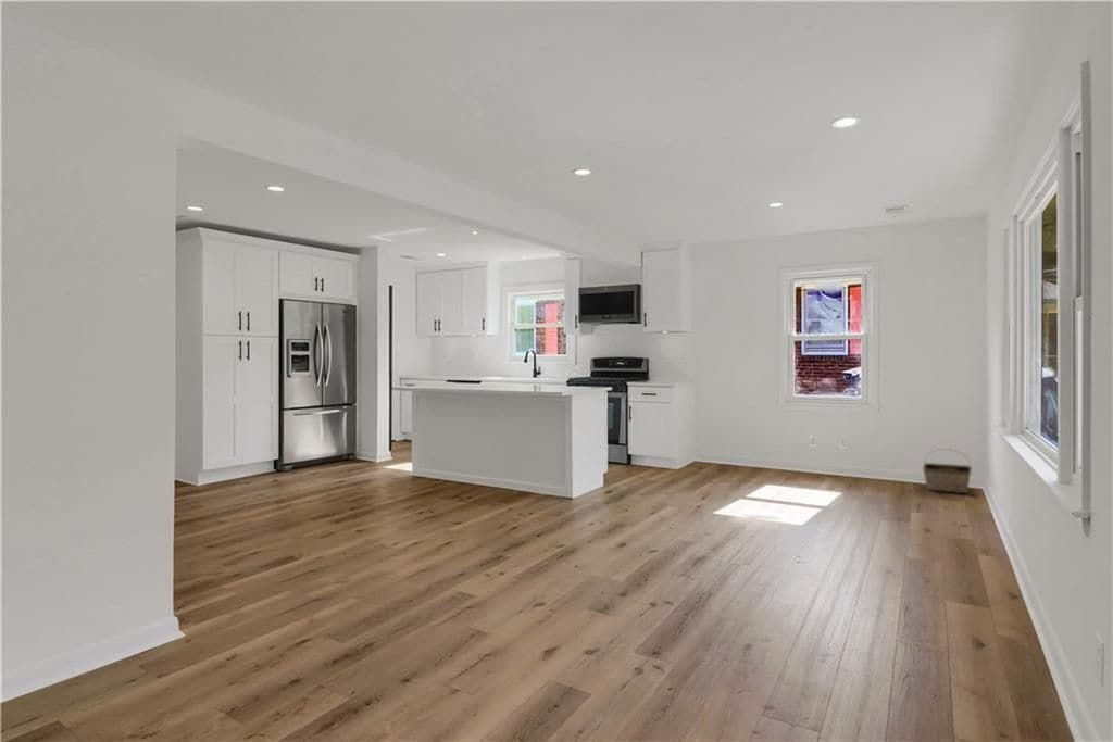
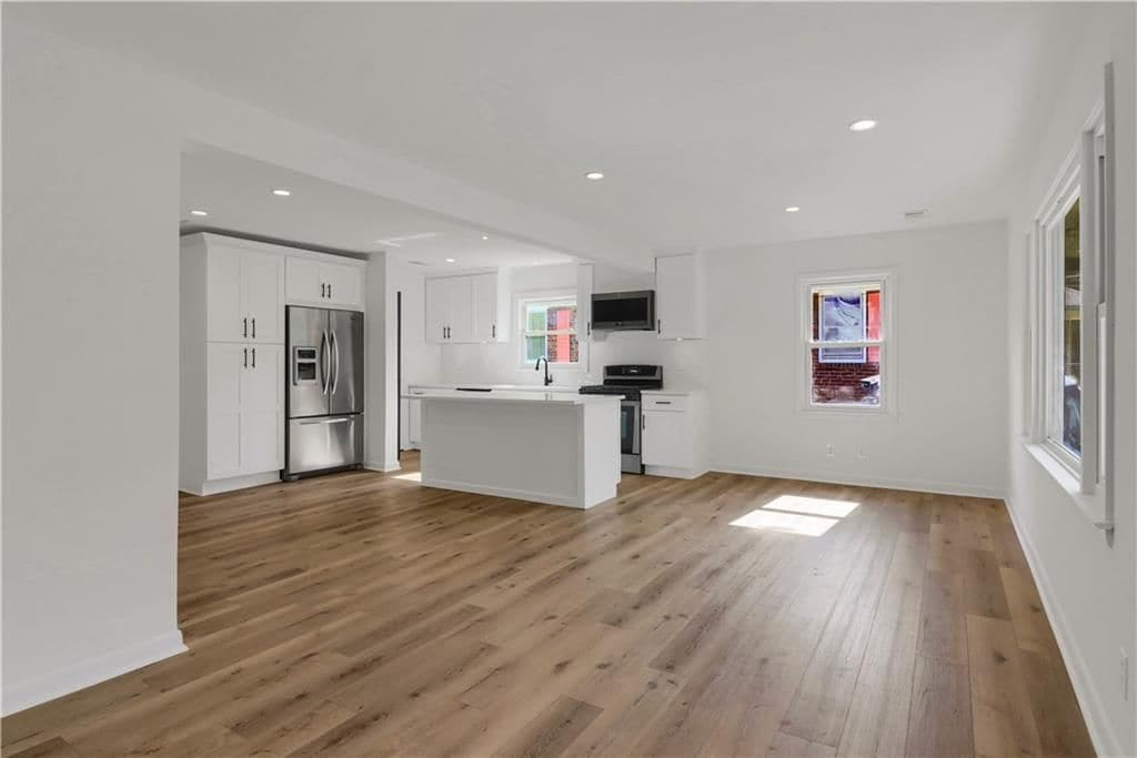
- basket [922,448,973,494]
